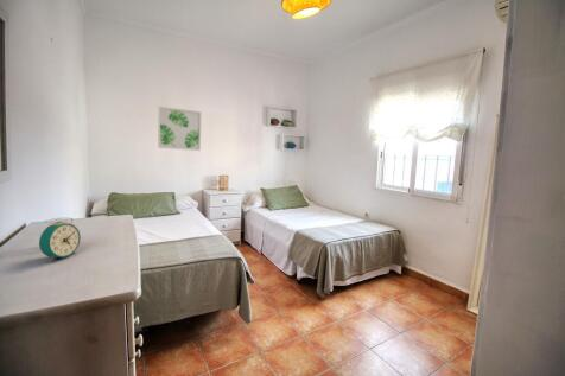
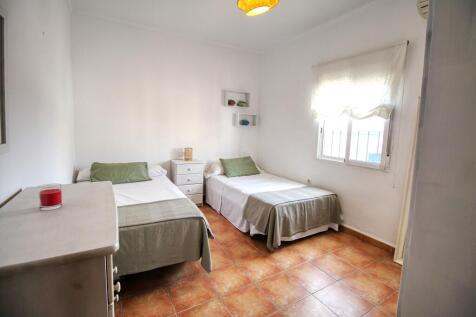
- alarm clock [38,221,82,262]
- wall art [157,106,202,152]
